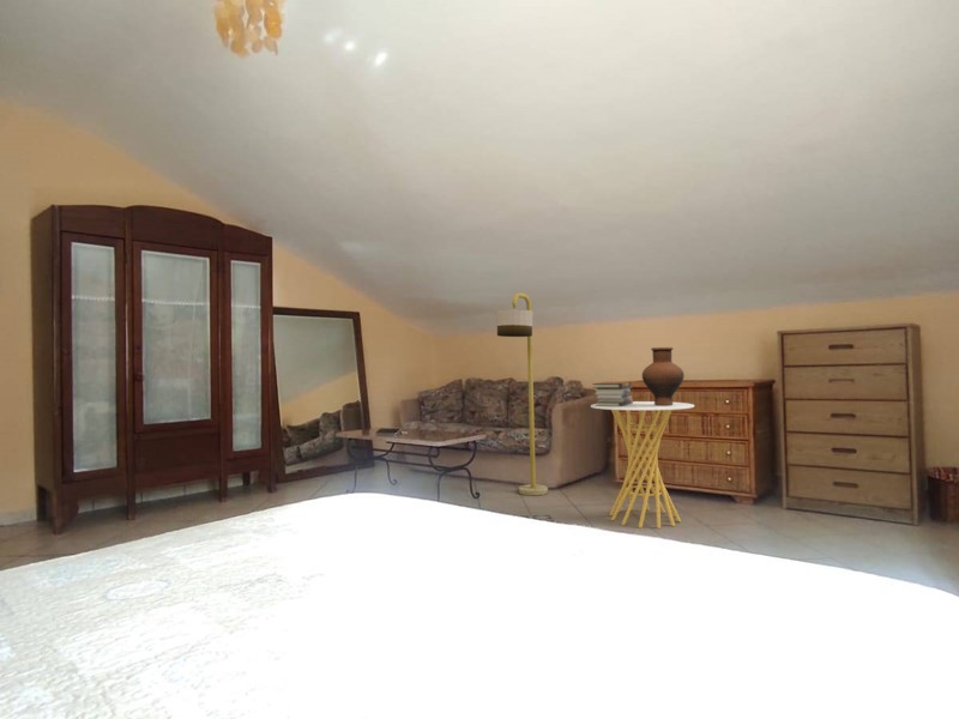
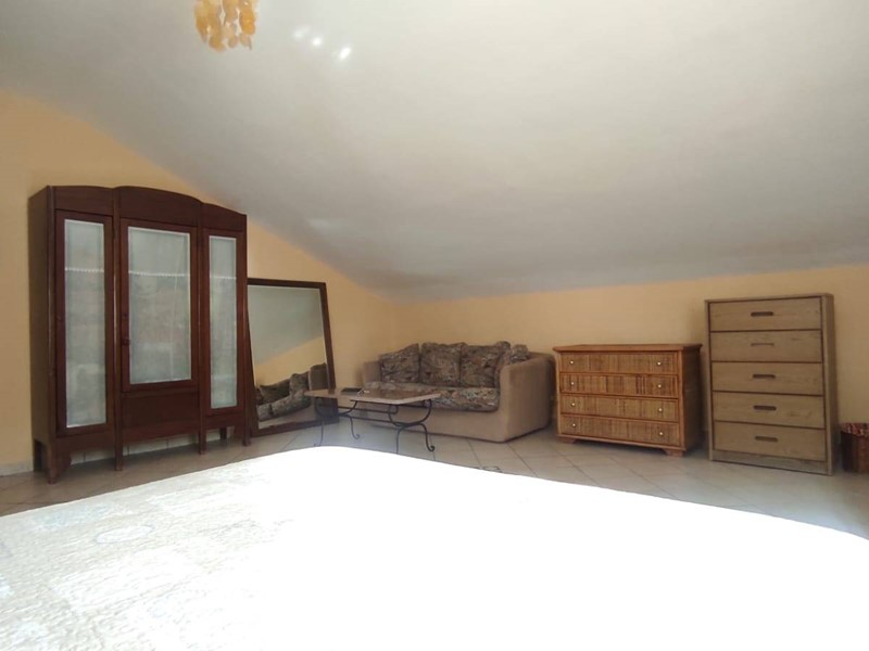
- book stack [591,381,634,406]
- floor lamp [495,292,549,496]
- vase [641,346,686,405]
- side table [590,400,695,530]
